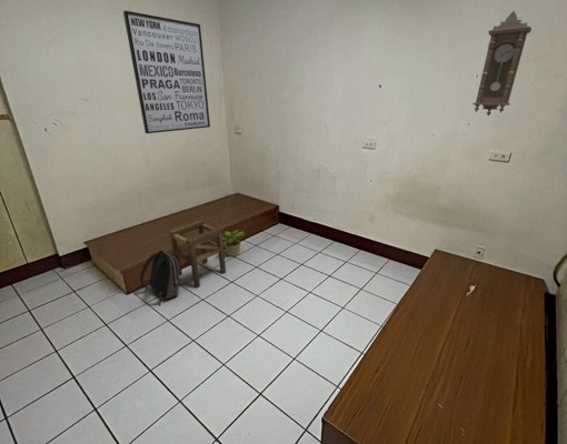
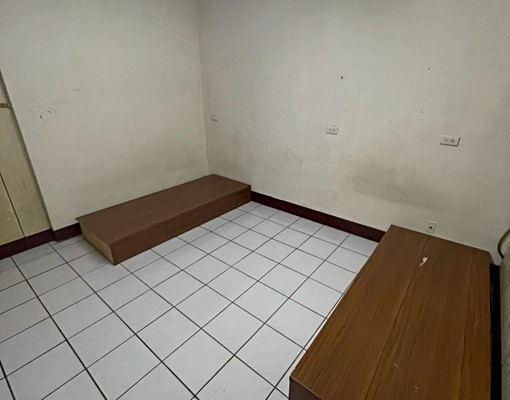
- stool [168,219,227,289]
- potted plant [222,229,246,258]
- backpack [139,249,180,306]
- wall art [122,10,211,134]
- pendulum clock [471,10,533,117]
